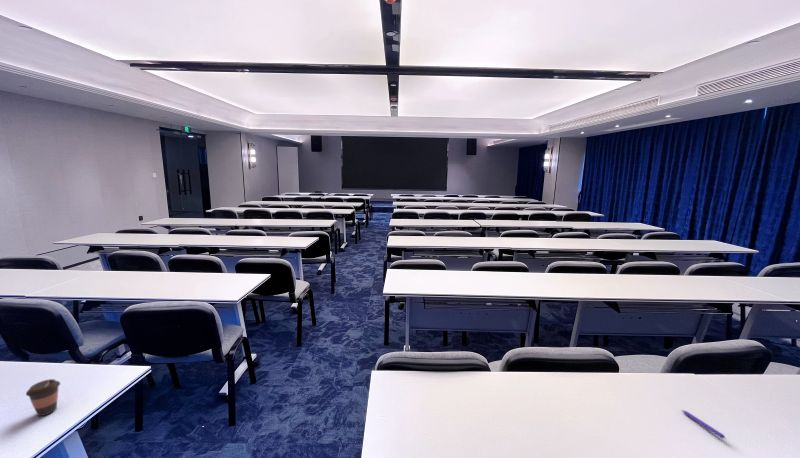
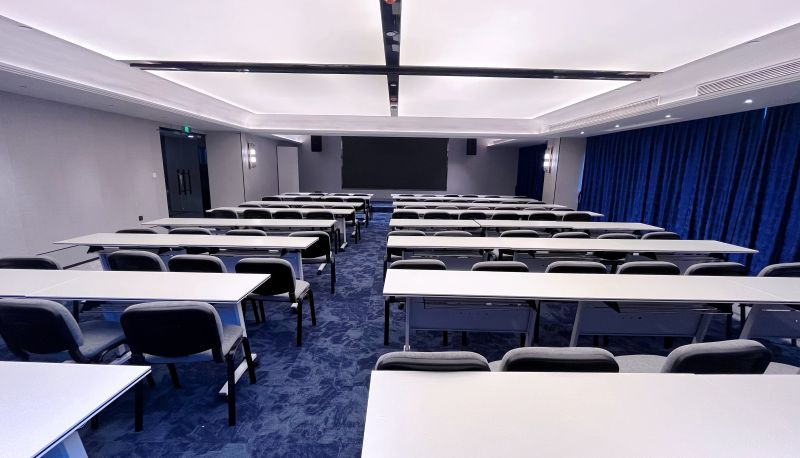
- coffee cup [25,378,61,417]
- pen [681,409,727,440]
